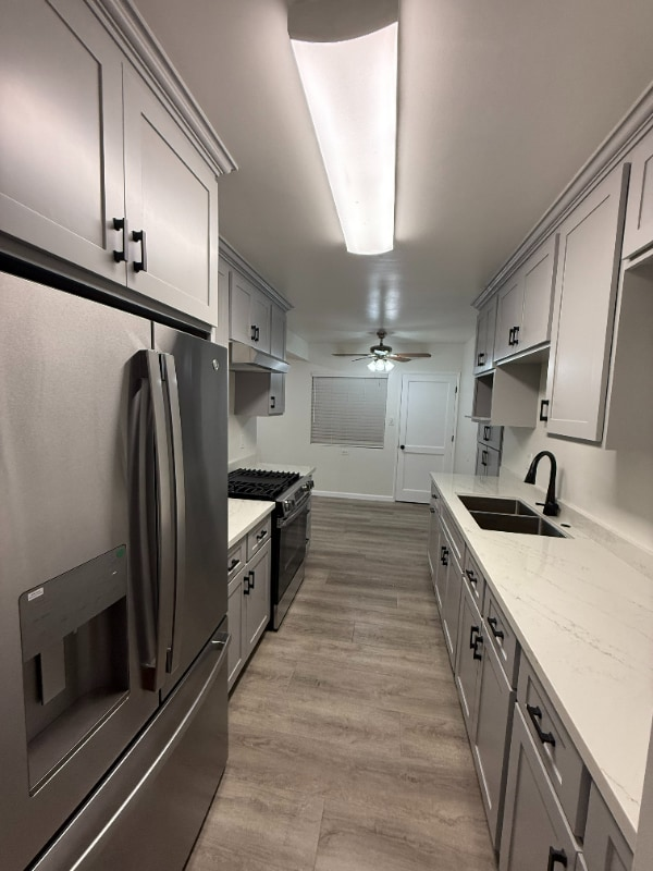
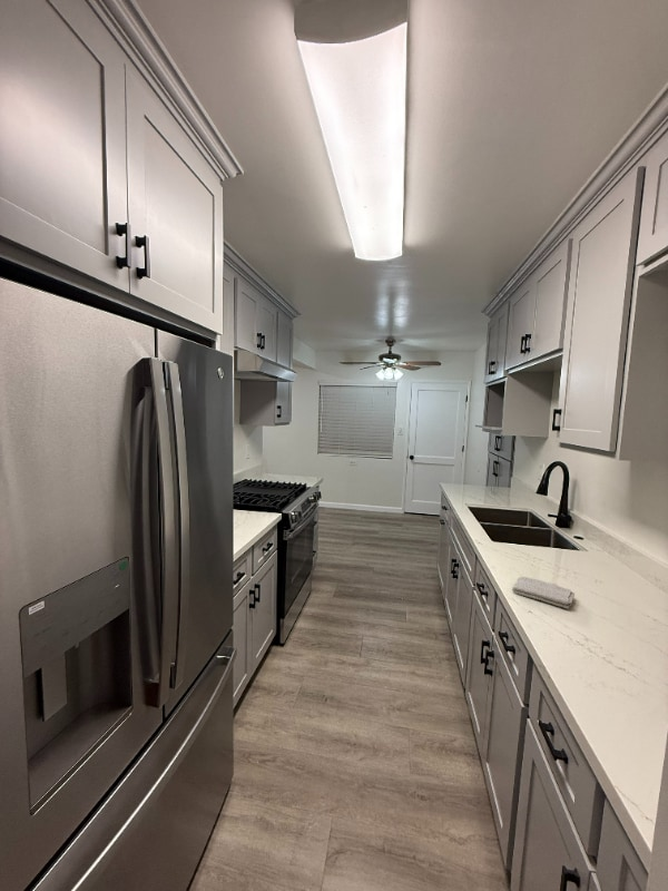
+ washcloth [511,576,576,609]
